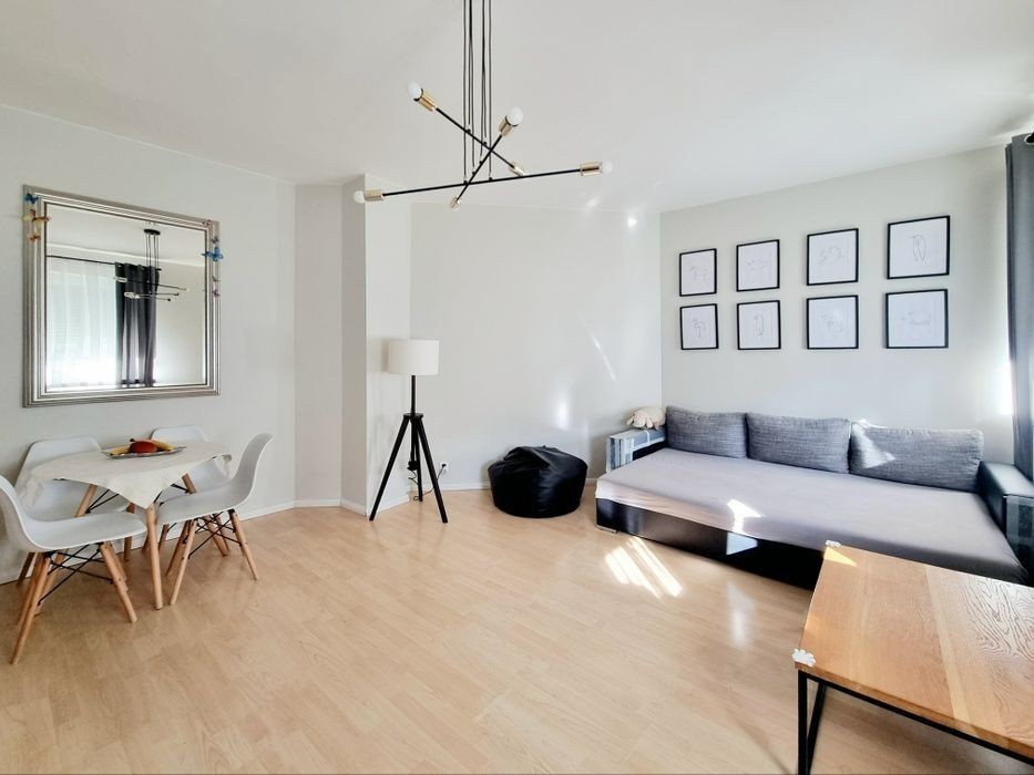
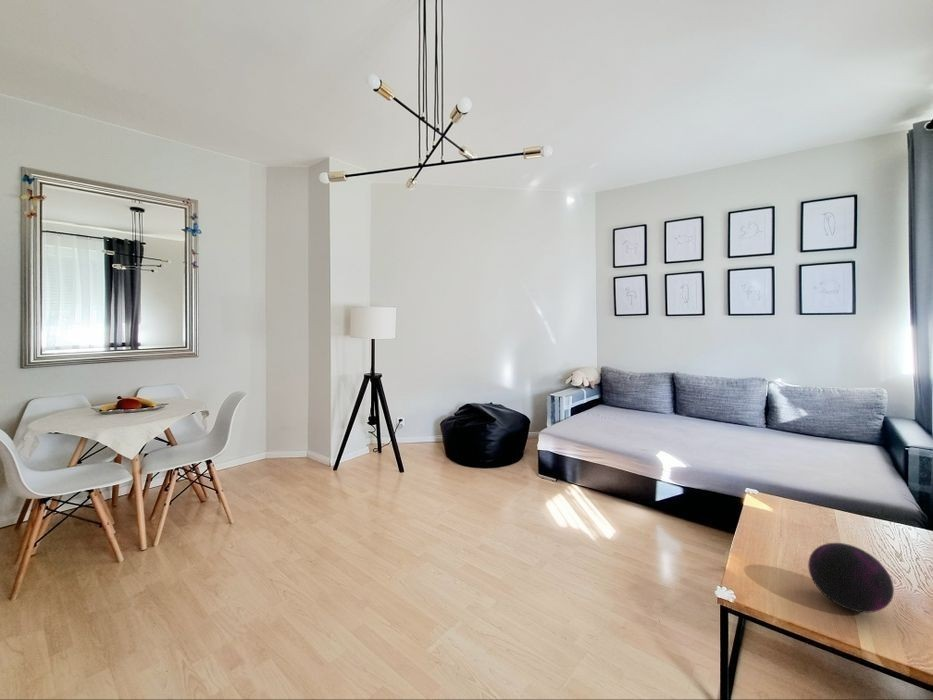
+ decorative orb [807,542,895,614]
